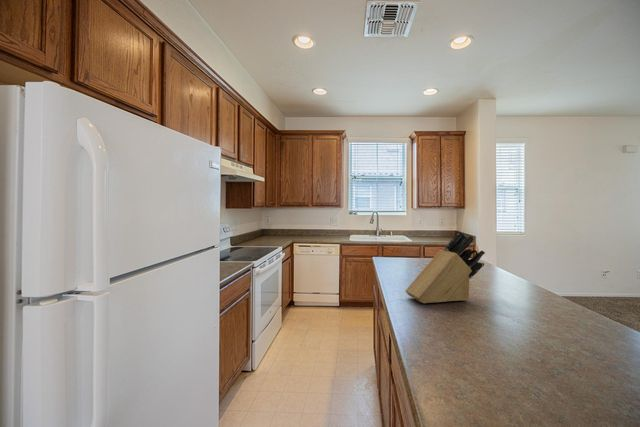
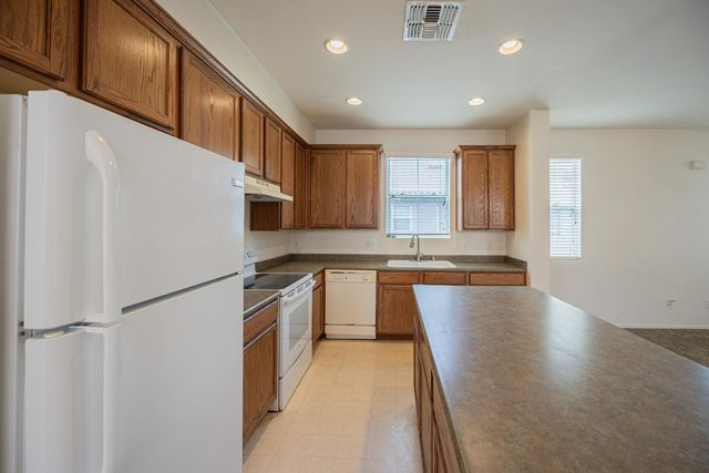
- knife block [404,230,486,304]
